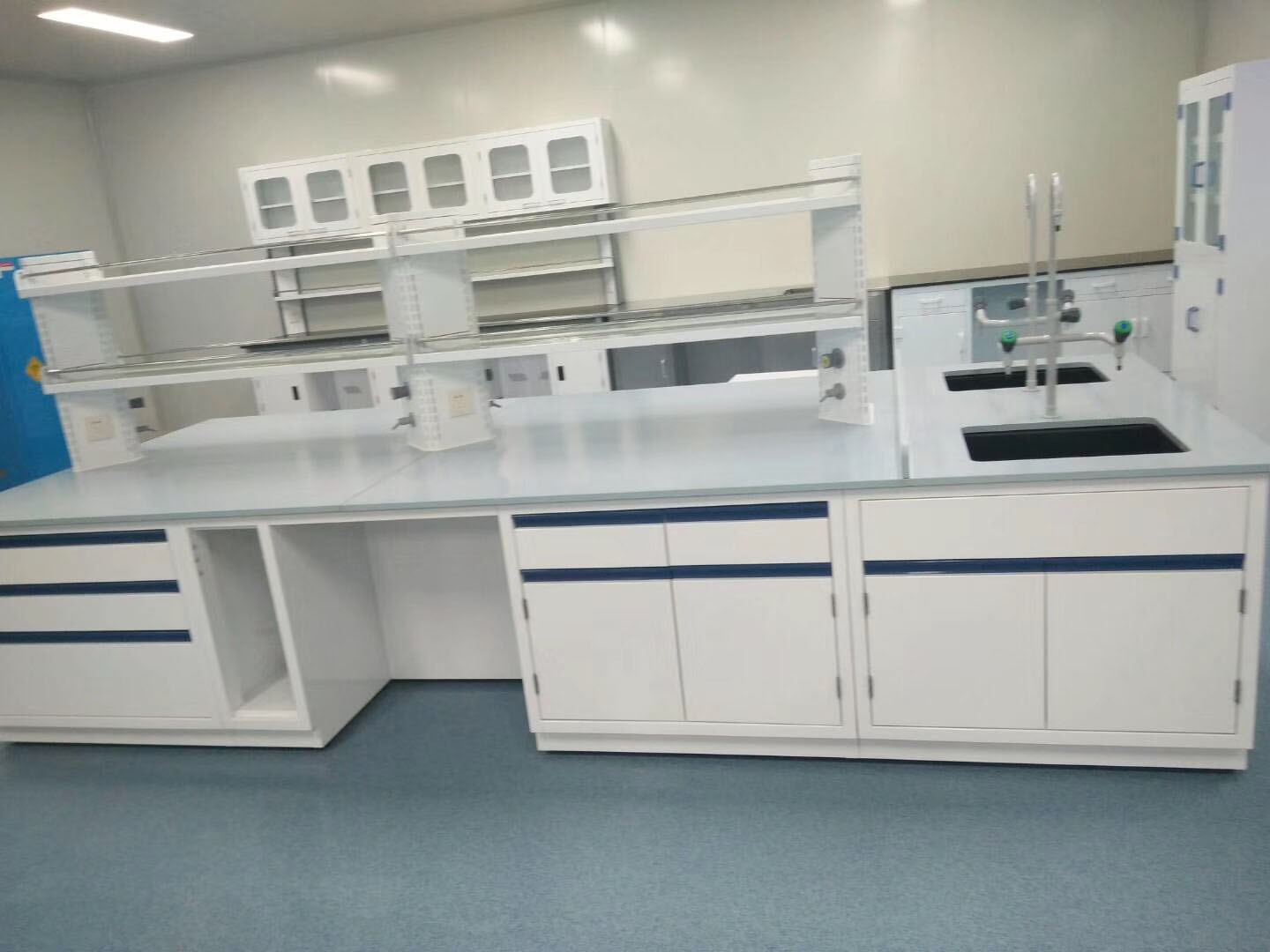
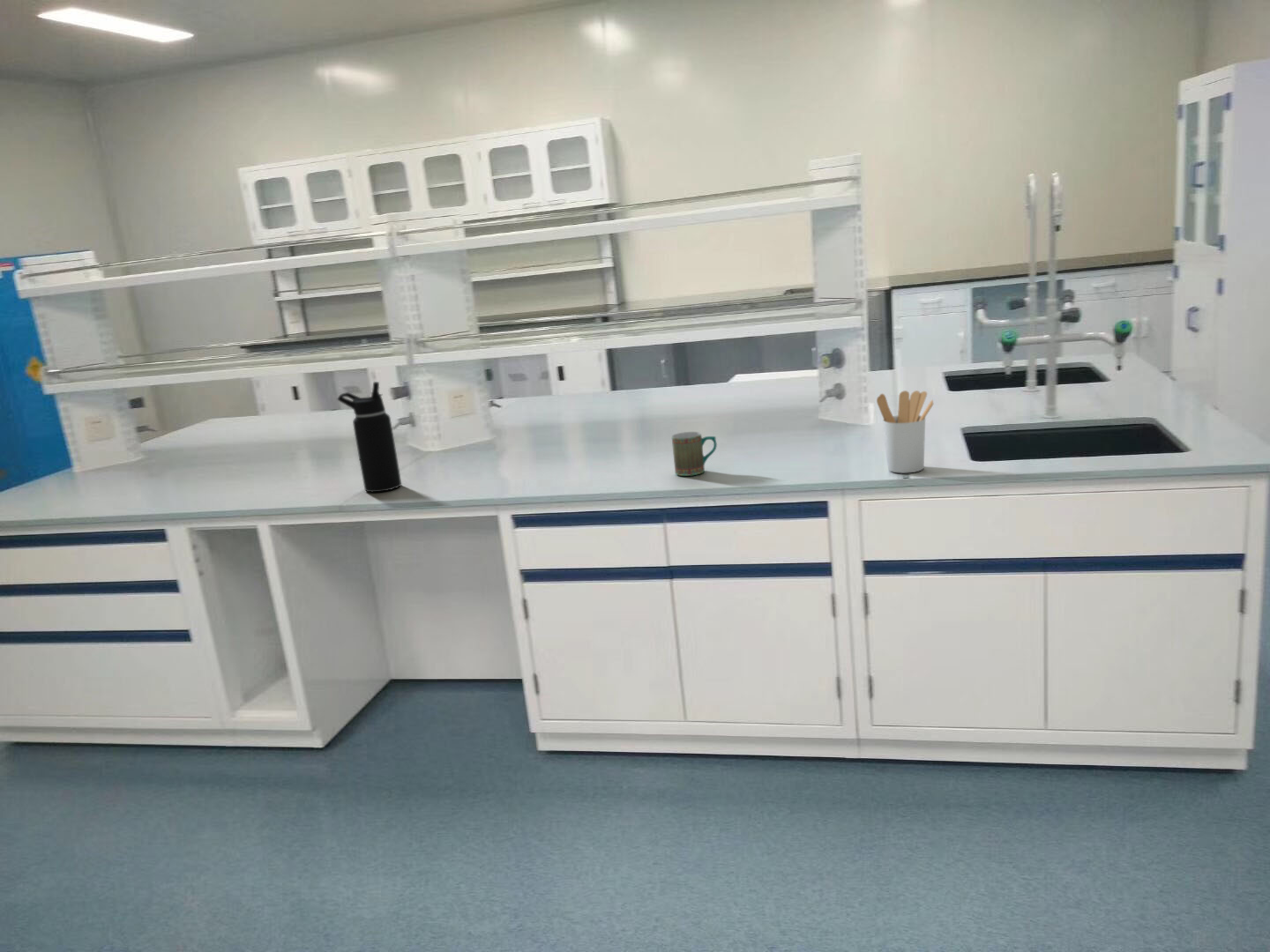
+ utensil holder [876,390,935,474]
+ water bottle [336,381,402,493]
+ mug [671,431,718,477]
